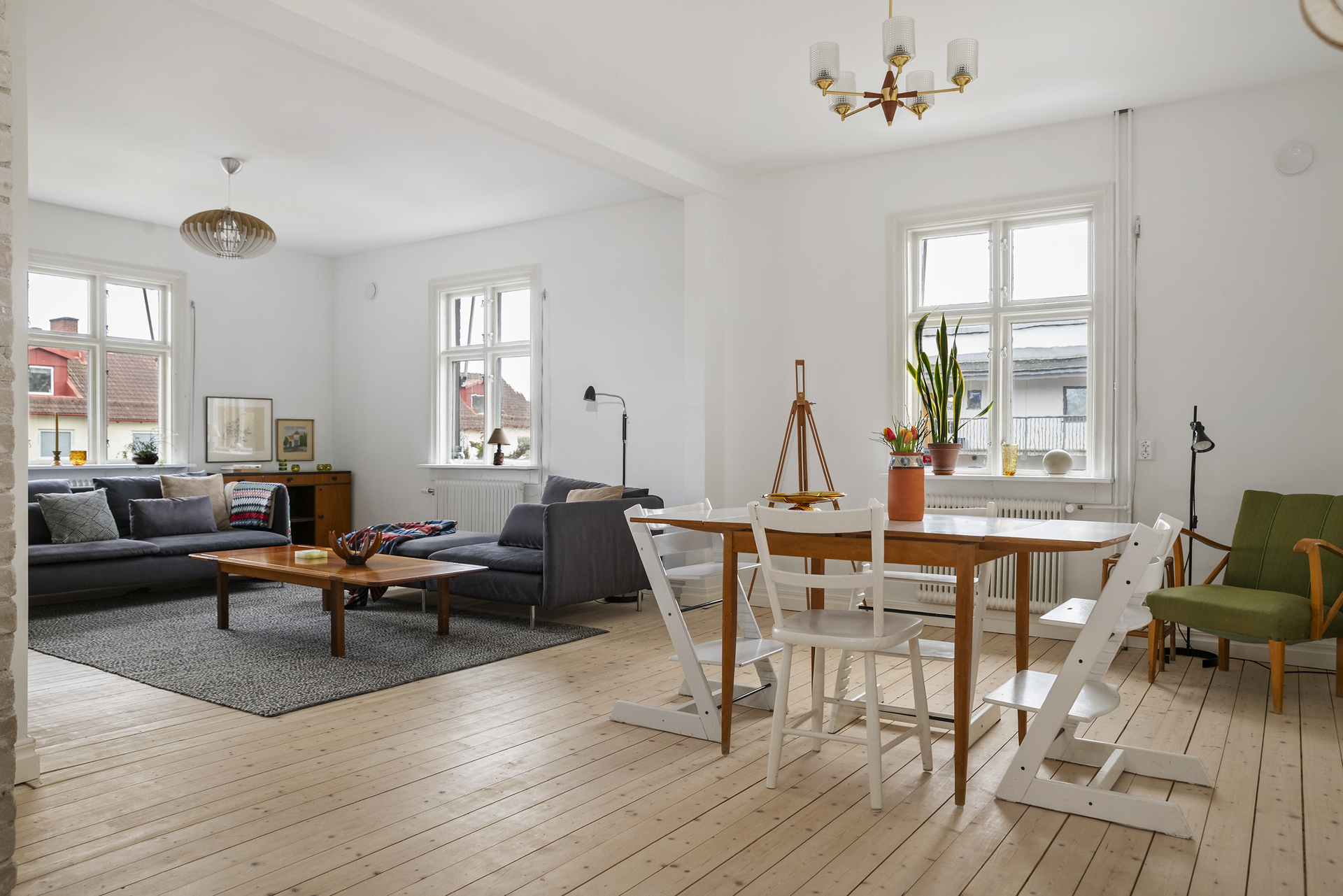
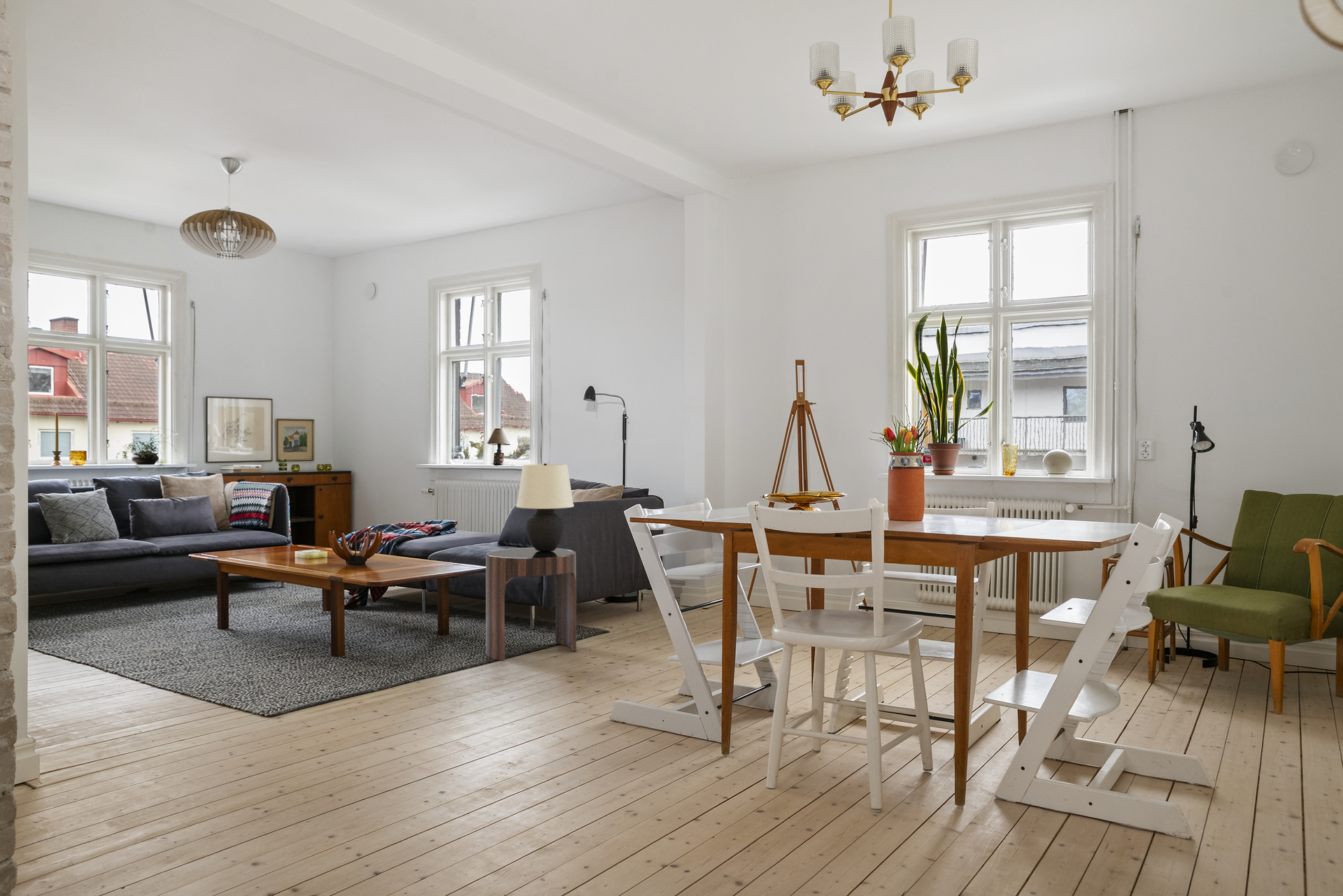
+ table lamp [516,463,574,552]
+ side table [485,547,577,661]
